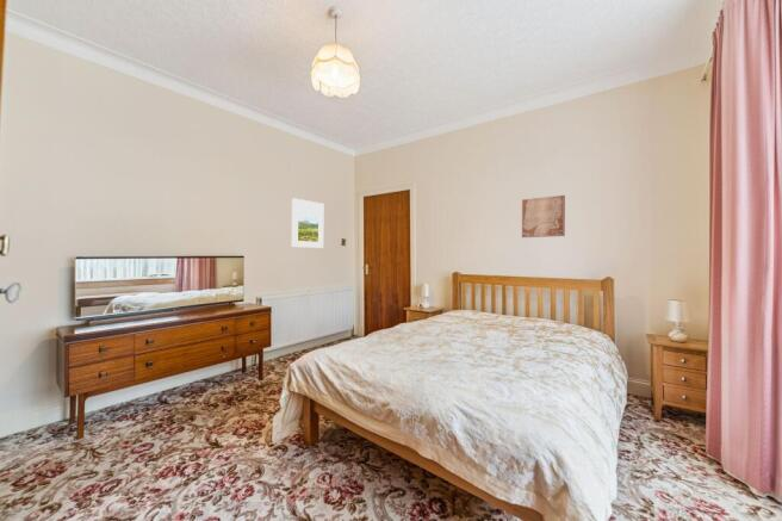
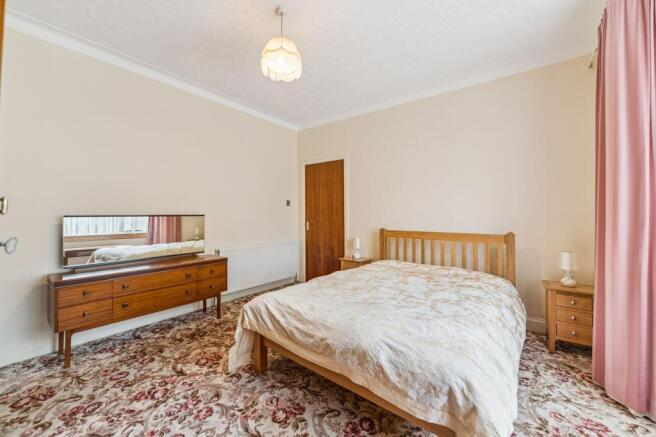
- wall art [521,194,566,238]
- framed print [291,197,324,249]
